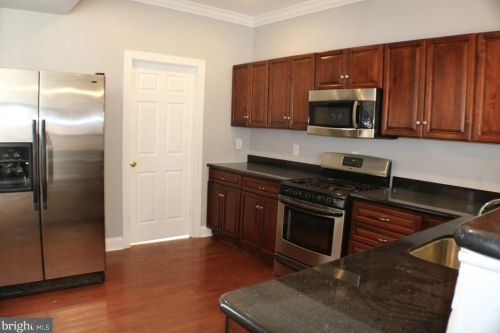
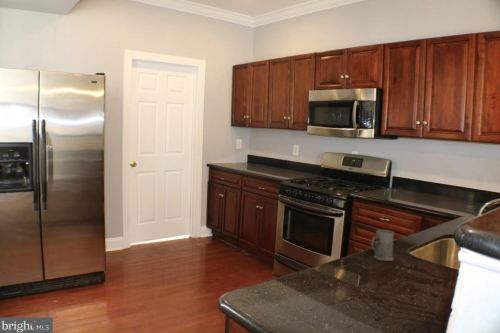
+ mug [370,229,395,262]
